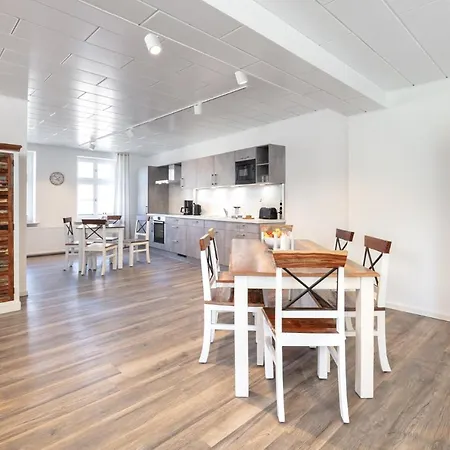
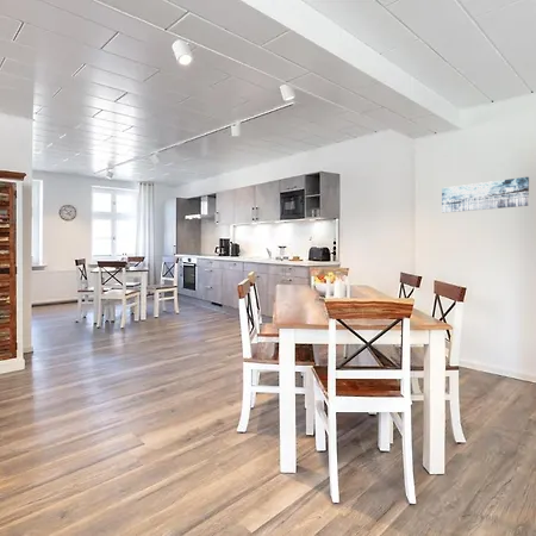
+ wall art [441,176,530,214]
